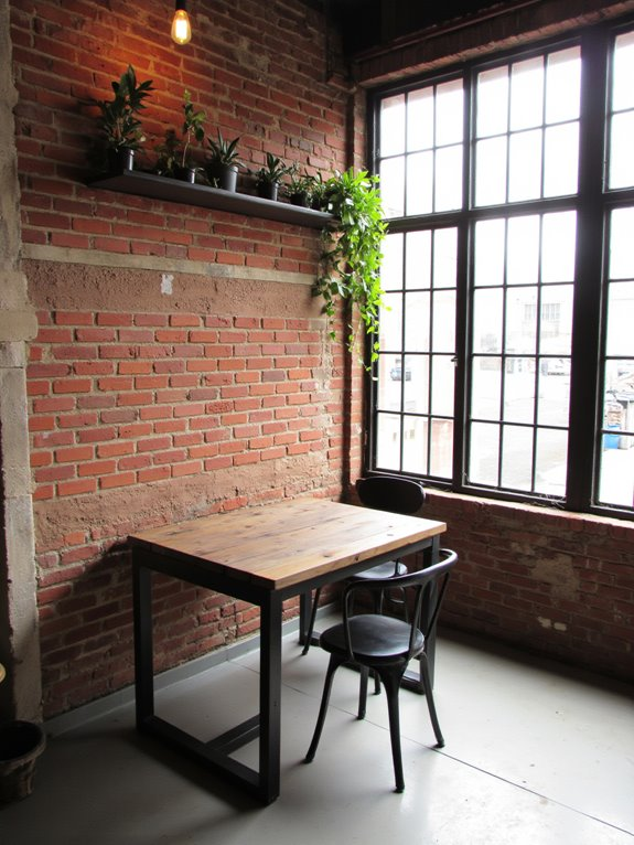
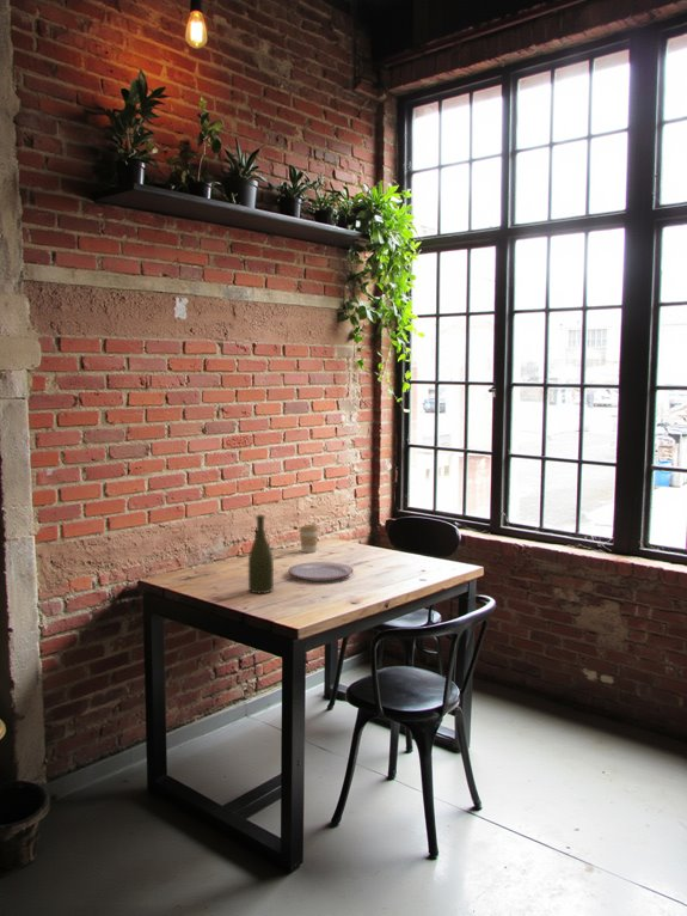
+ plate [287,561,355,582]
+ coffee cup [298,524,319,554]
+ bottle [247,514,275,594]
